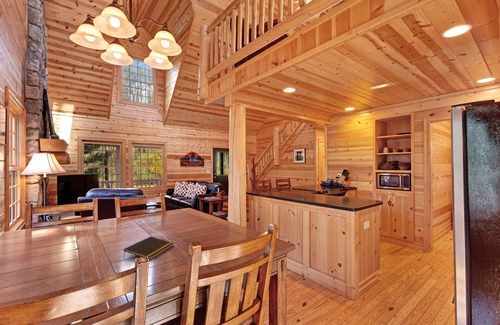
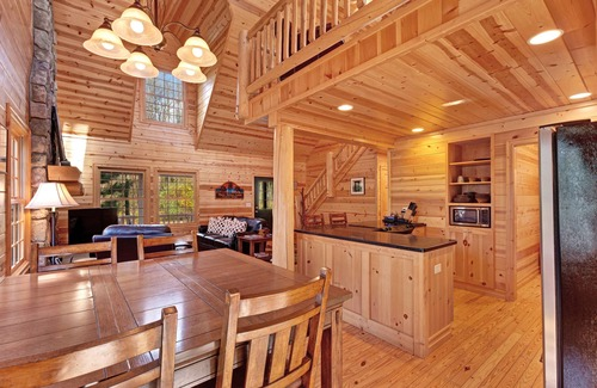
- notepad [122,236,175,261]
